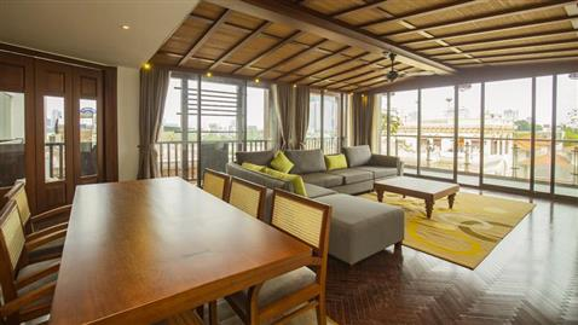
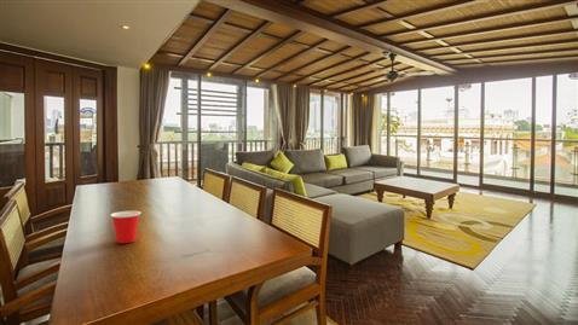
+ cup [110,210,141,244]
